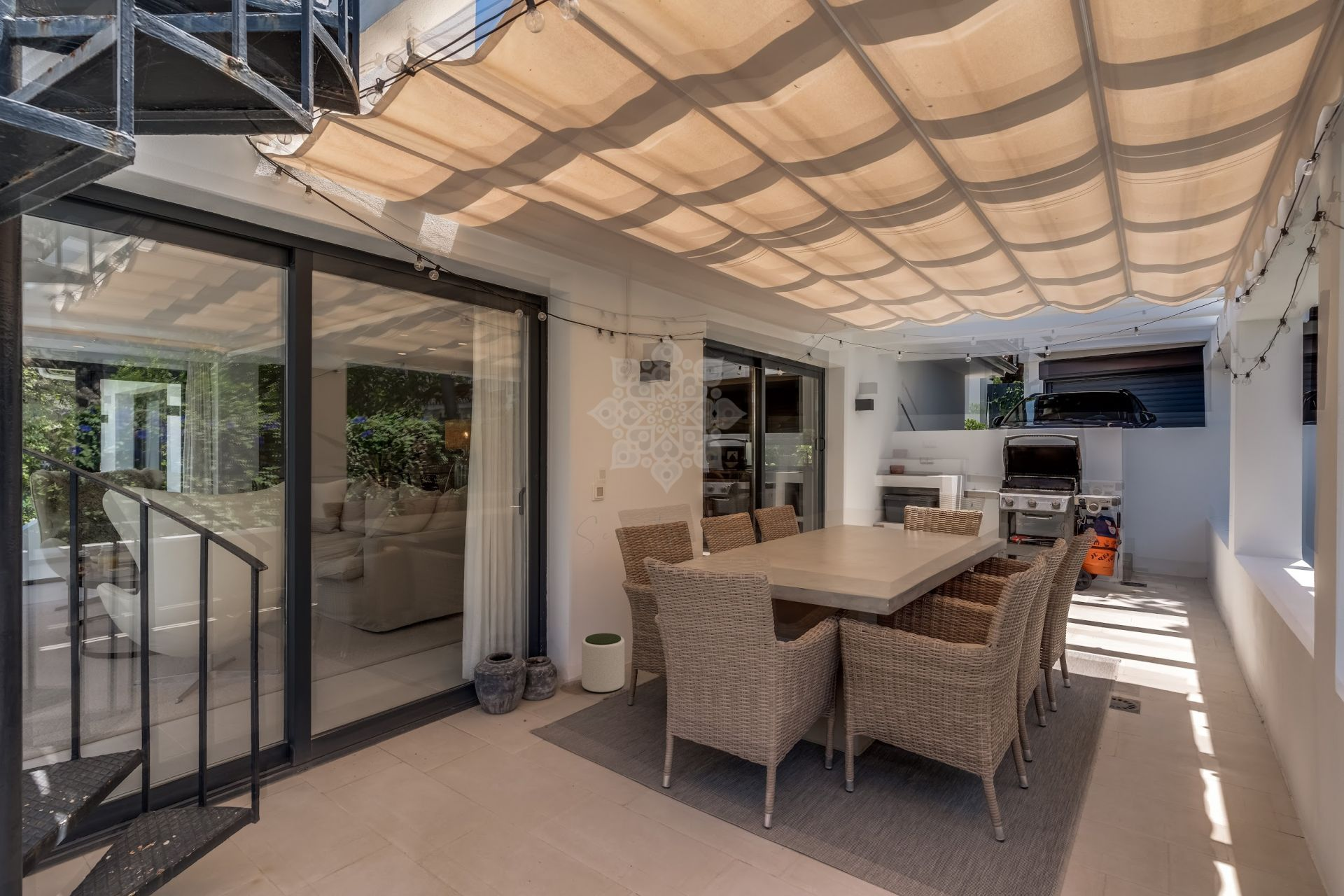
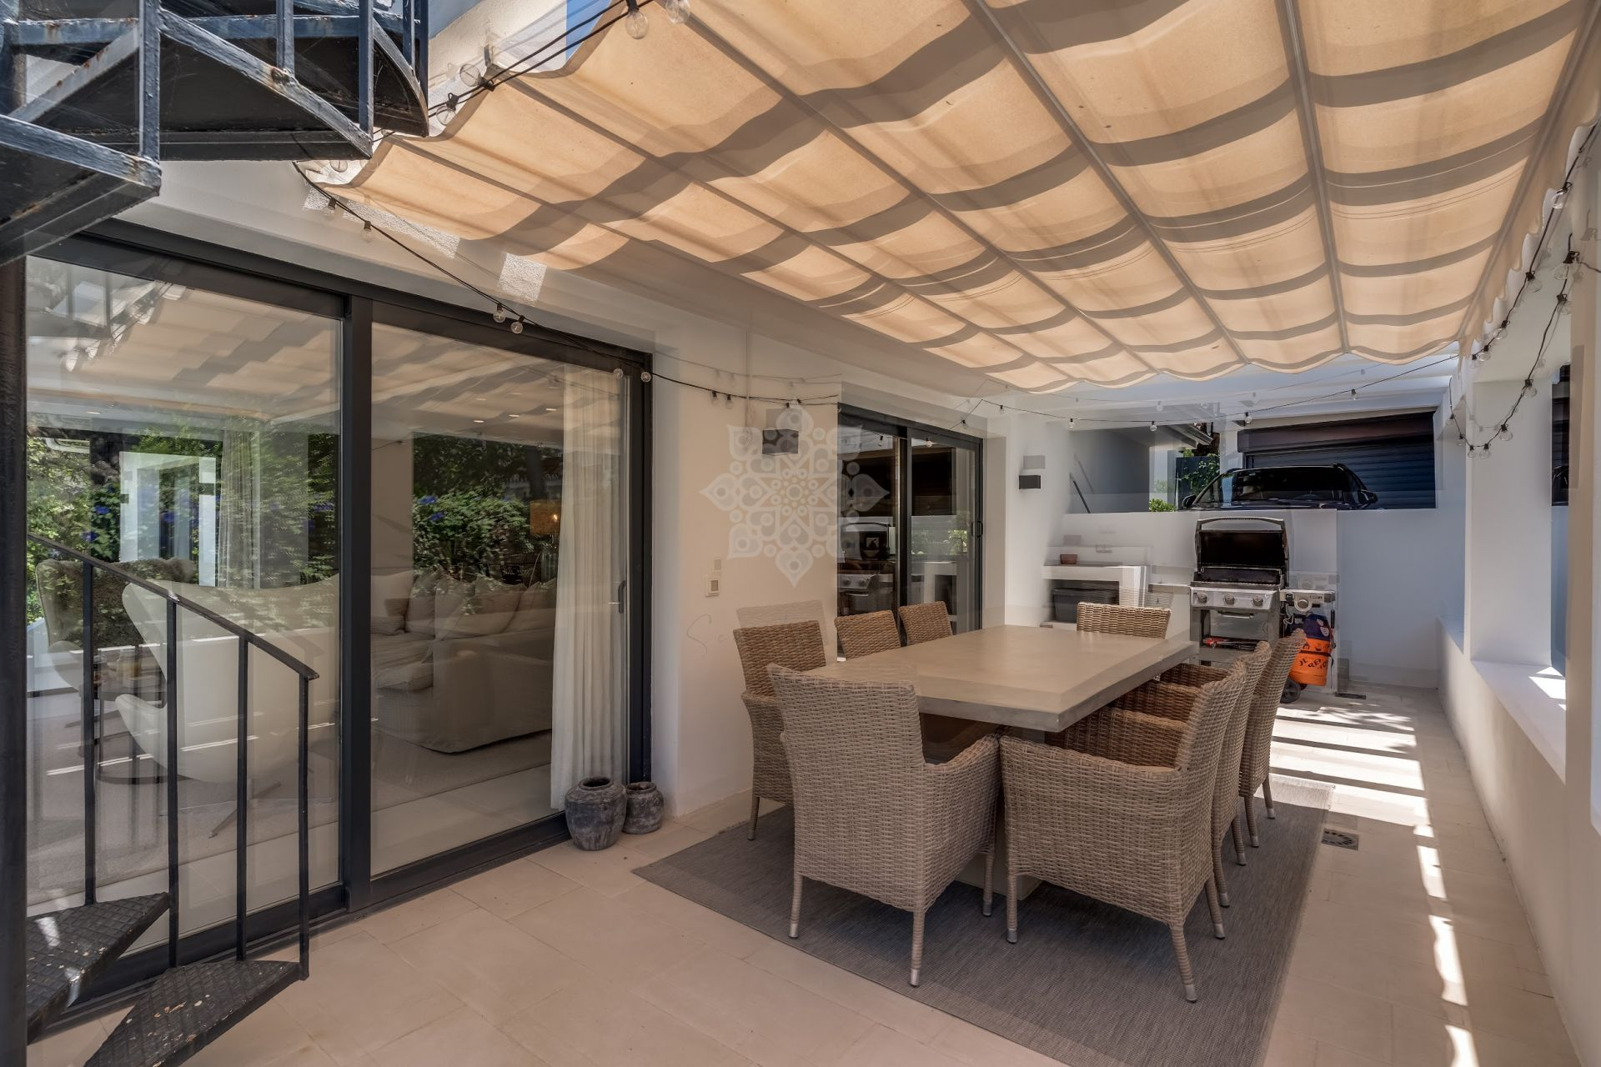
- plant pot [581,633,625,694]
